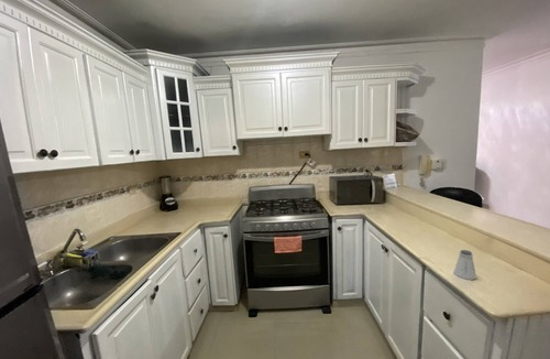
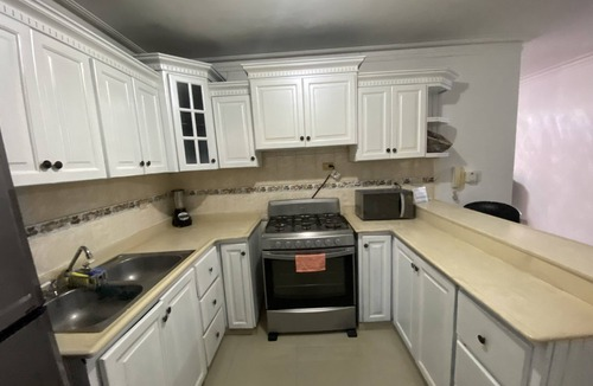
- saltshaker [452,249,477,281]
